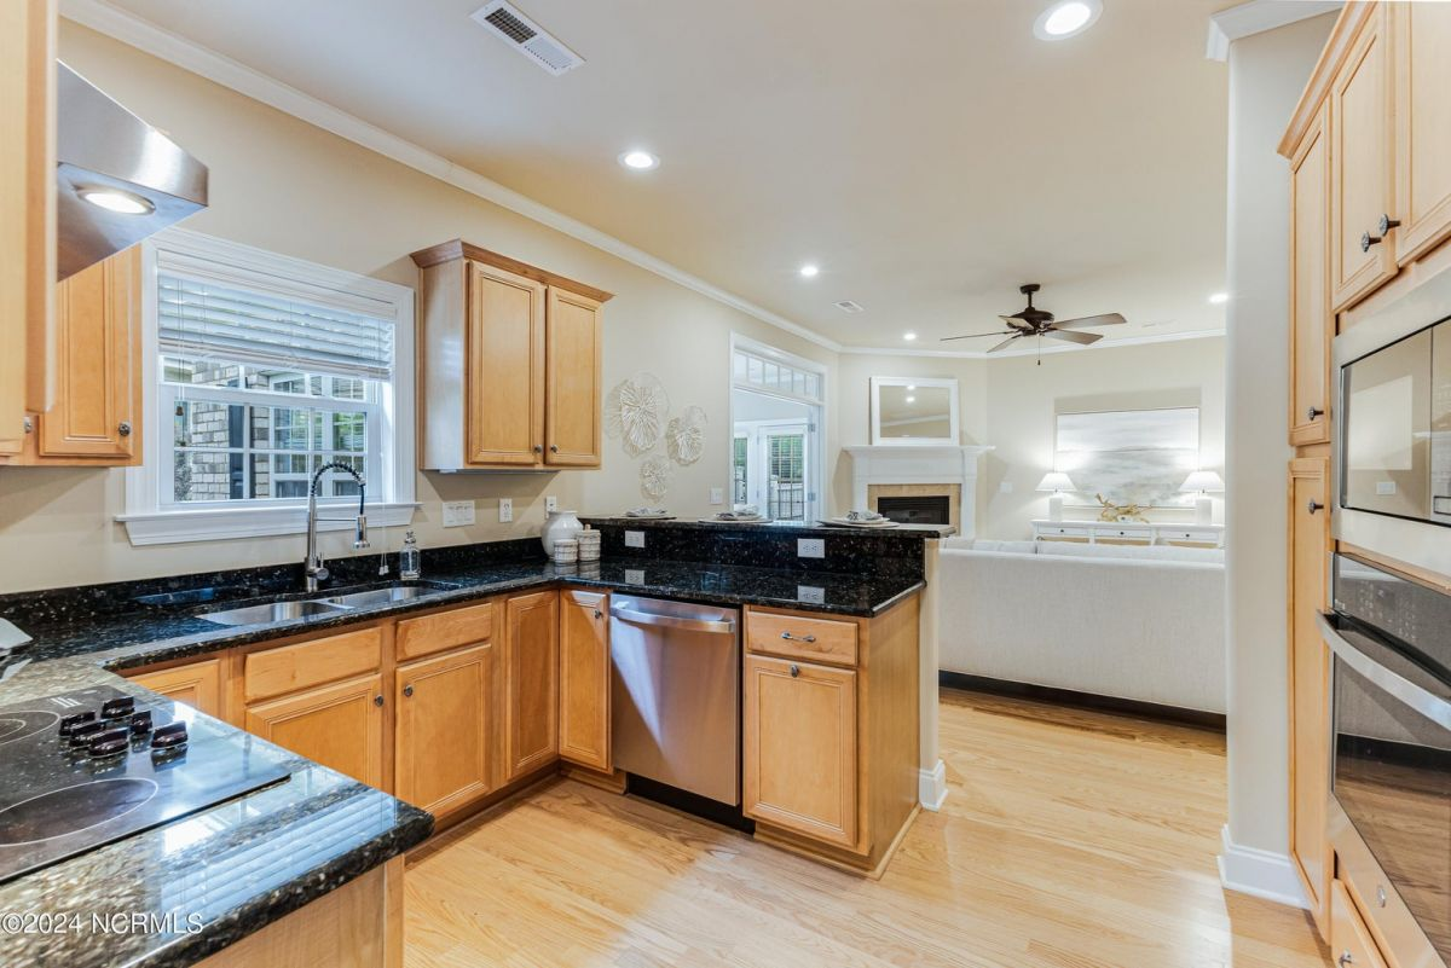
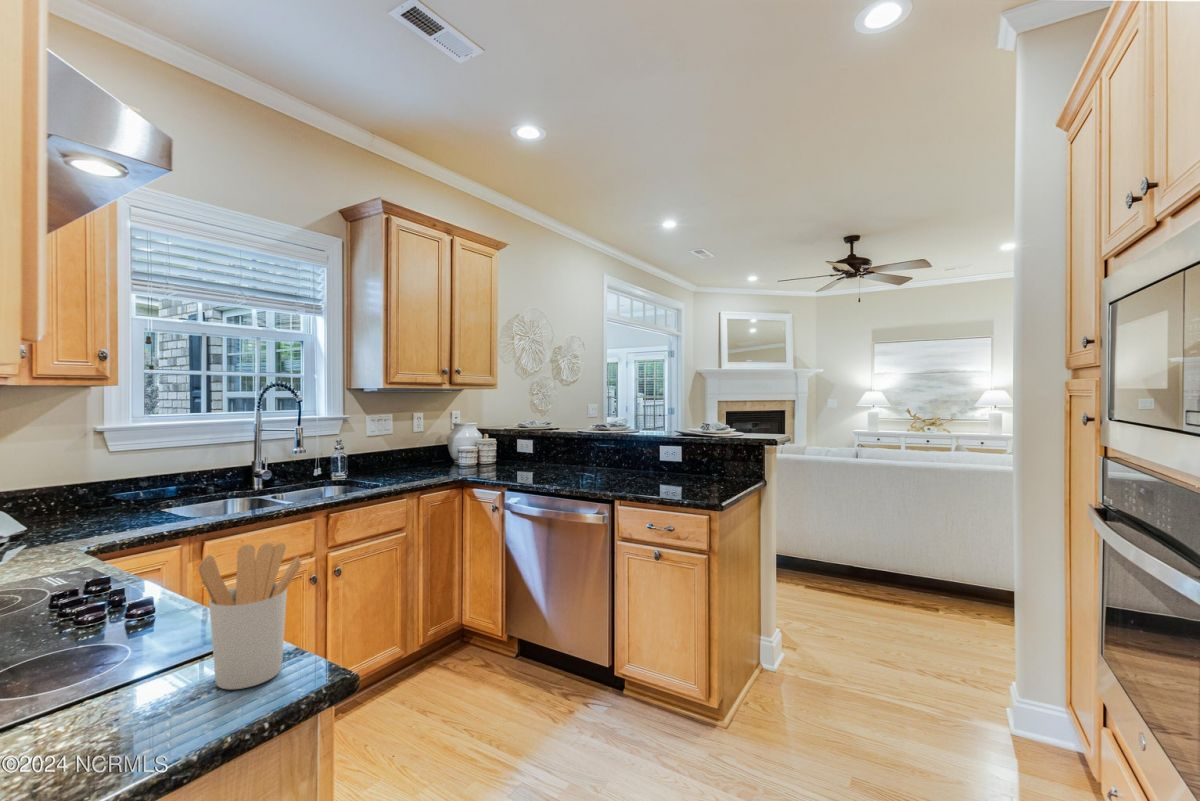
+ utensil holder [197,542,303,690]
